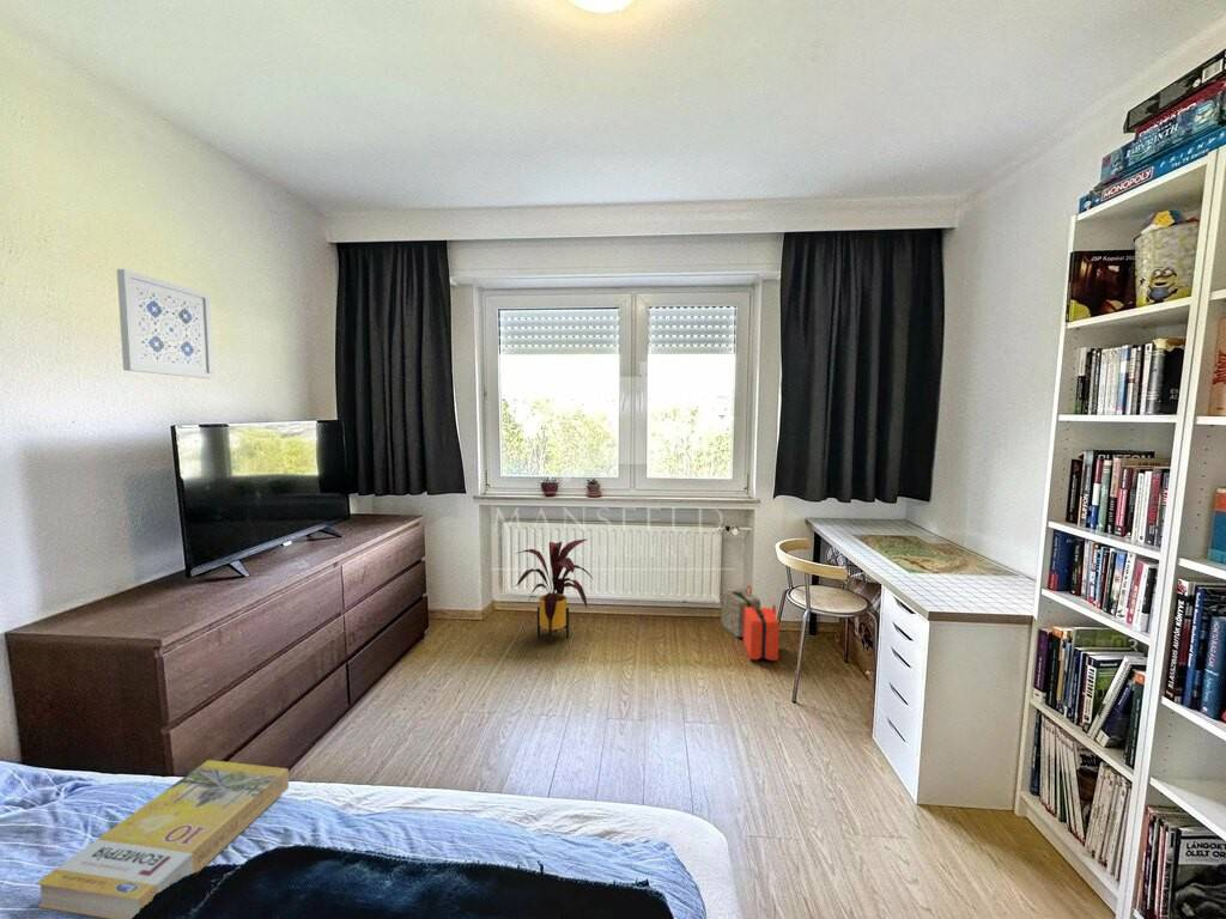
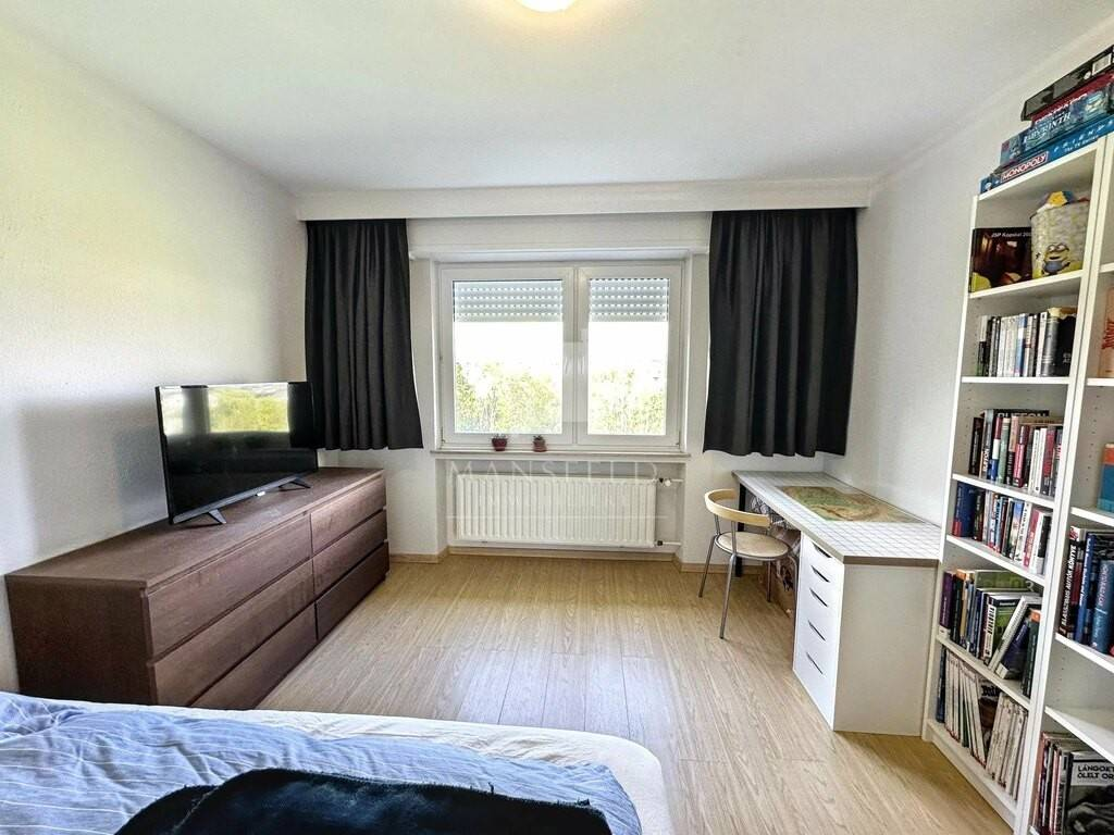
- first aid kit [720,584,781,662]
- book [35,759,290,919]
- wall art [116,268,216,379]
- house plant [515,538,595,645]
